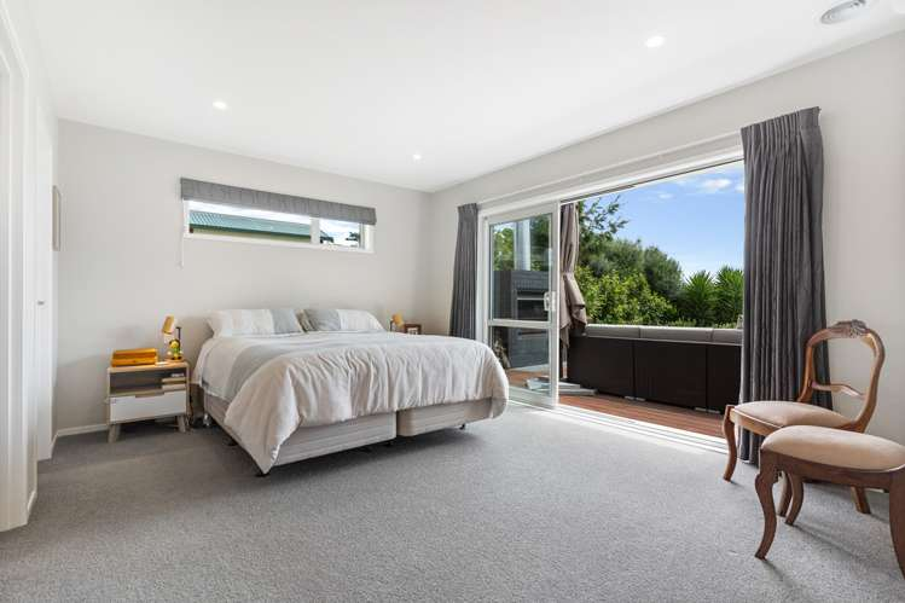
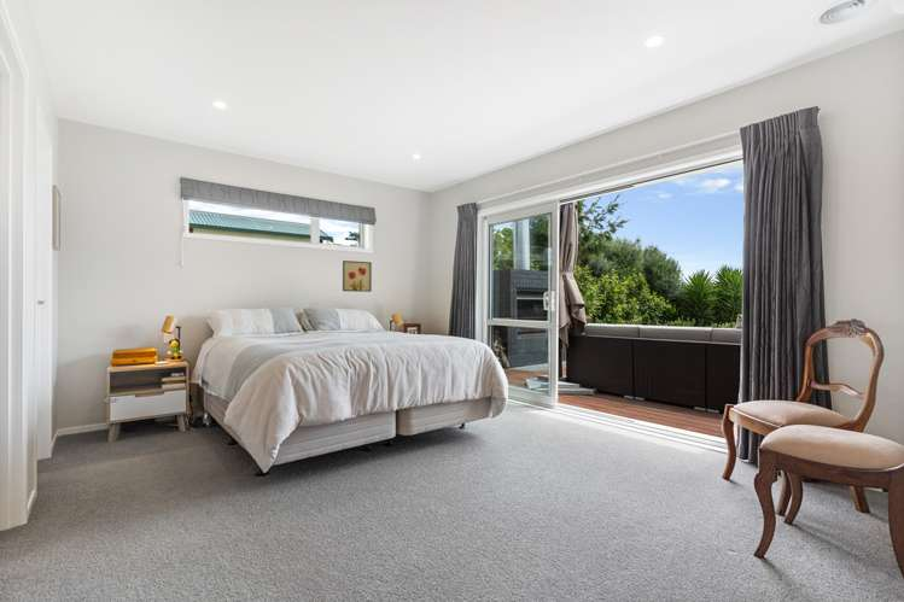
+ wall art [342,259,373,293]
